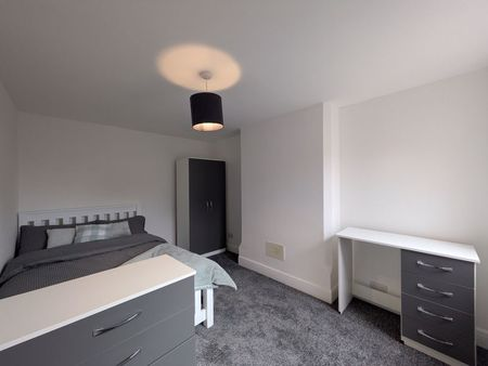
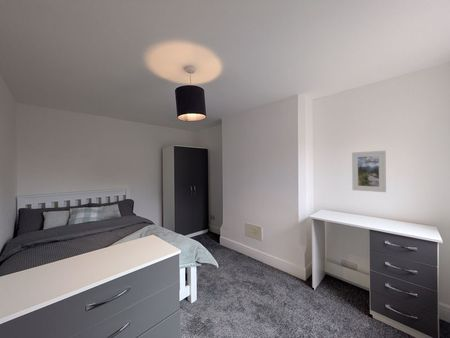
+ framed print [351,150,387,193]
